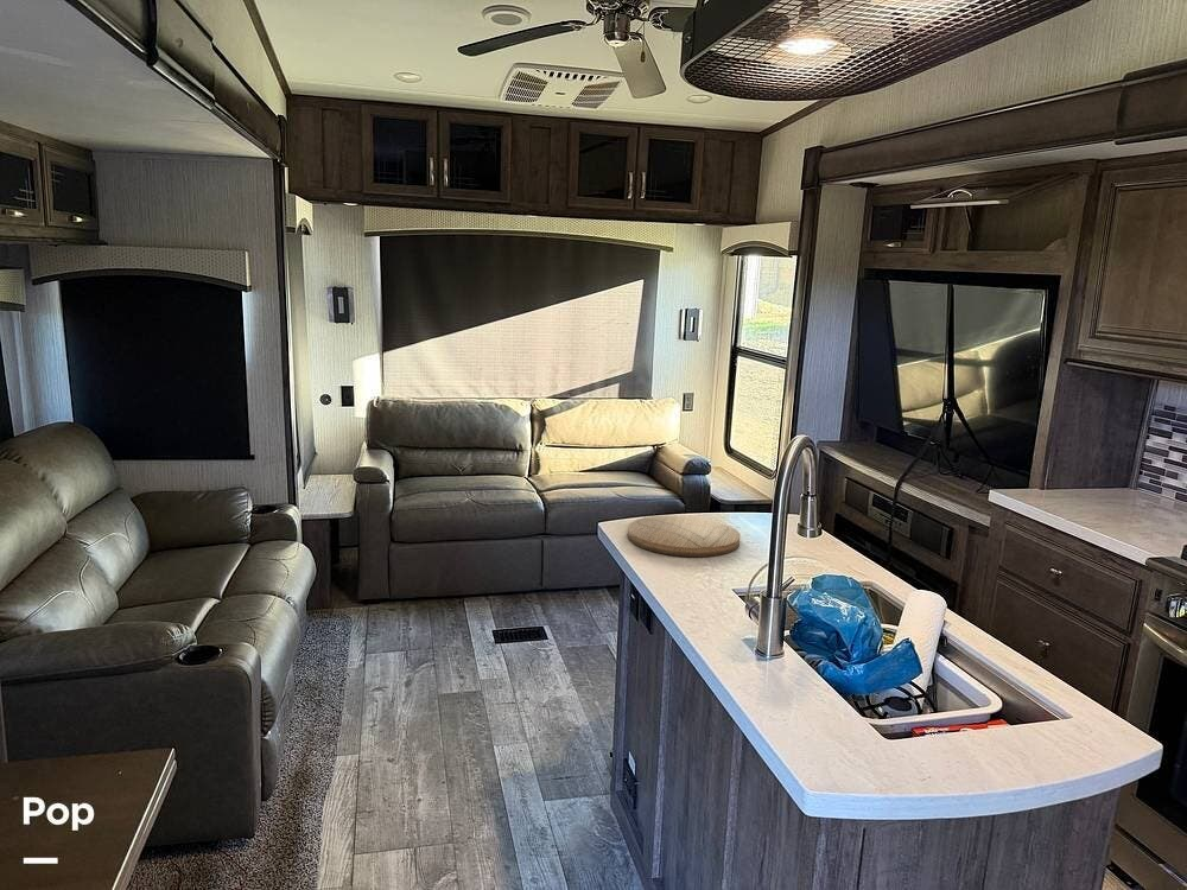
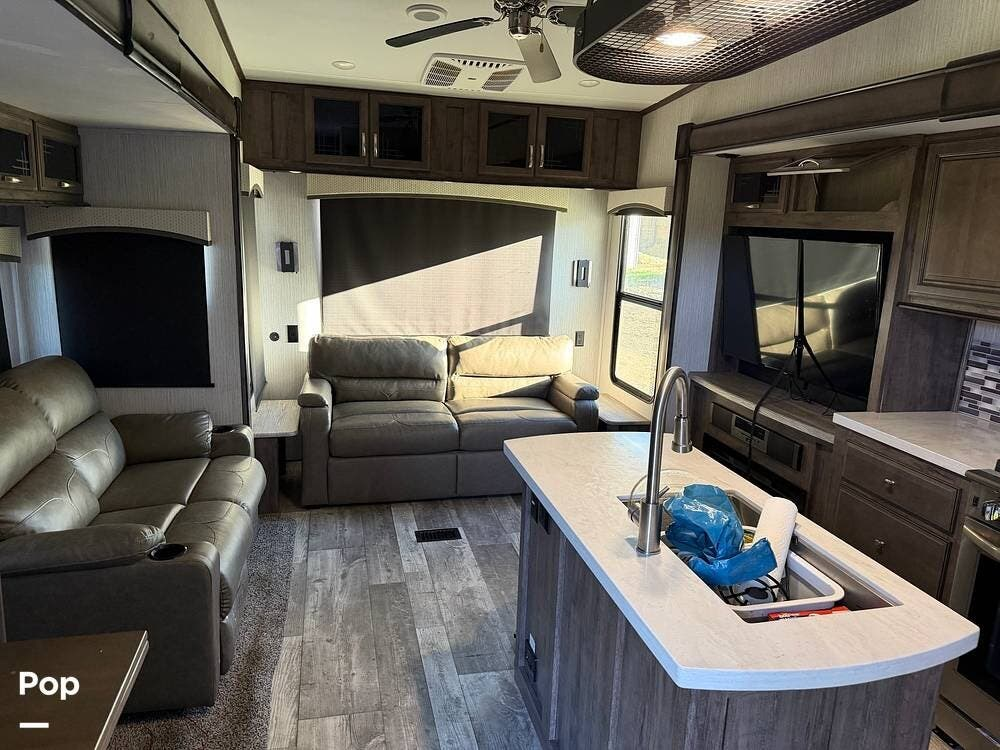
- cutting board [626,514,742,558]
